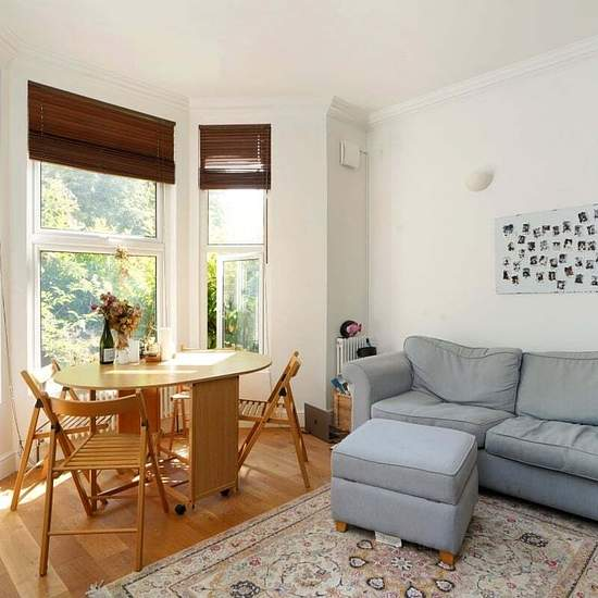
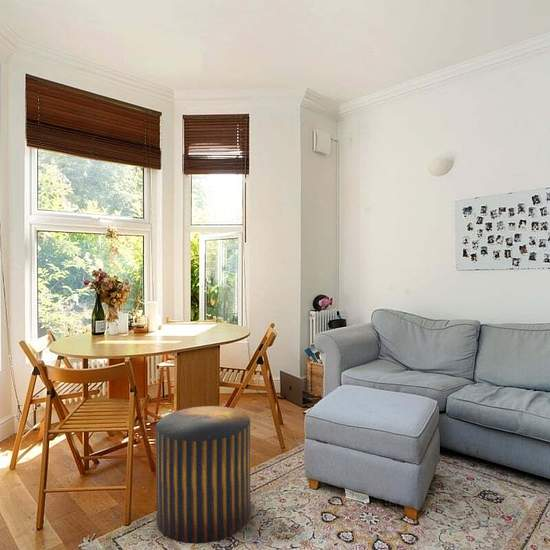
+ stool [155,405,252,545]
